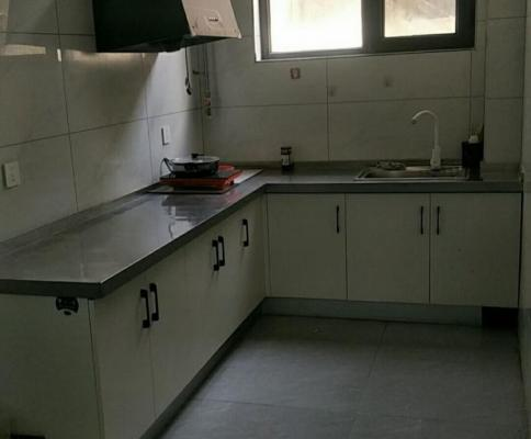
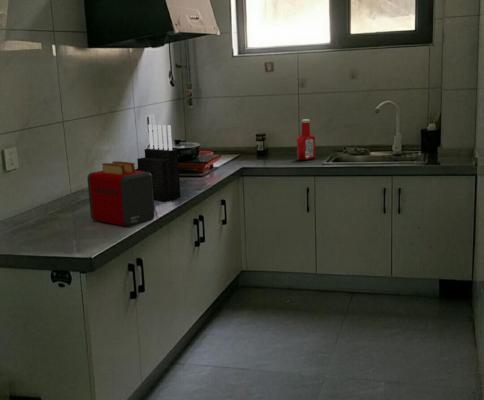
+ knife block [136,123,182,202]
+ toaster [86,160,156,227]
+ soap bottle [296,119,316,161]
